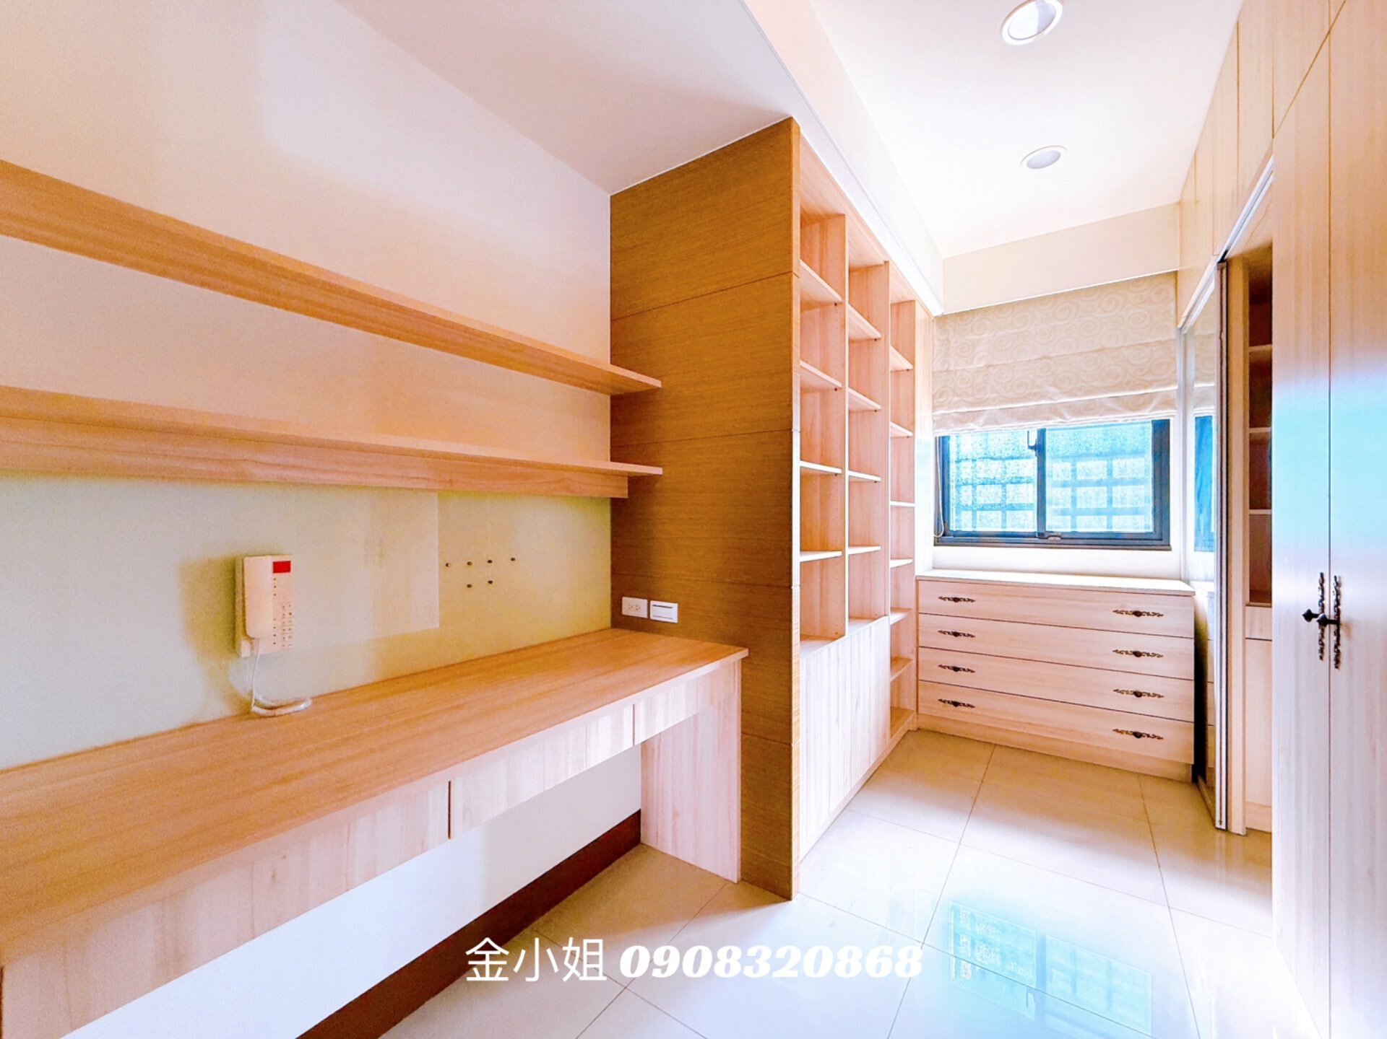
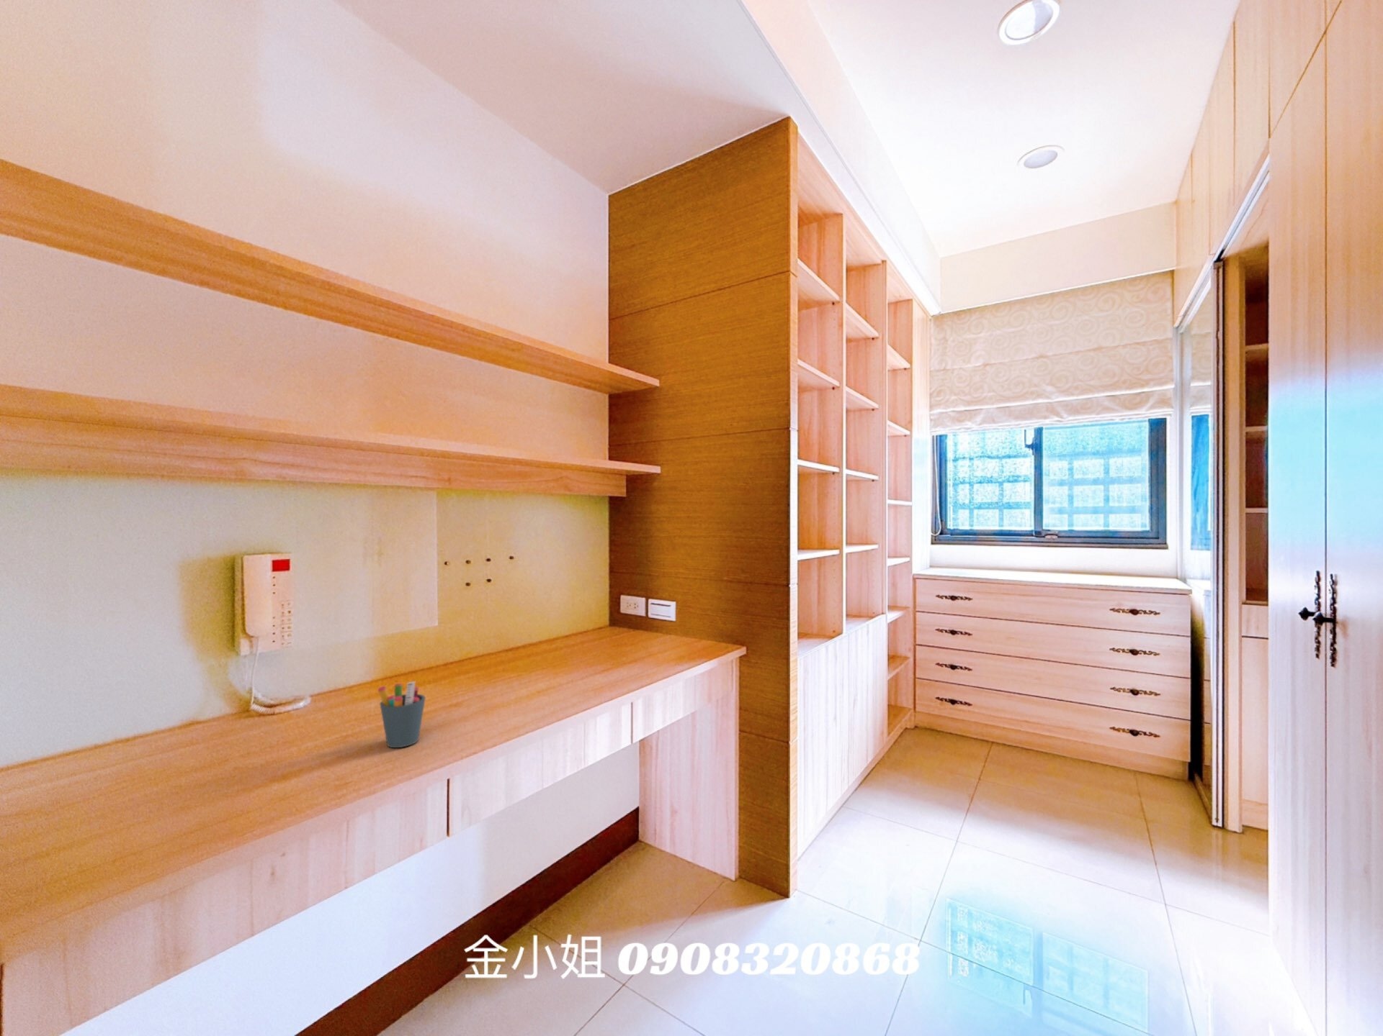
+ pen holder [378,680,427,749]
